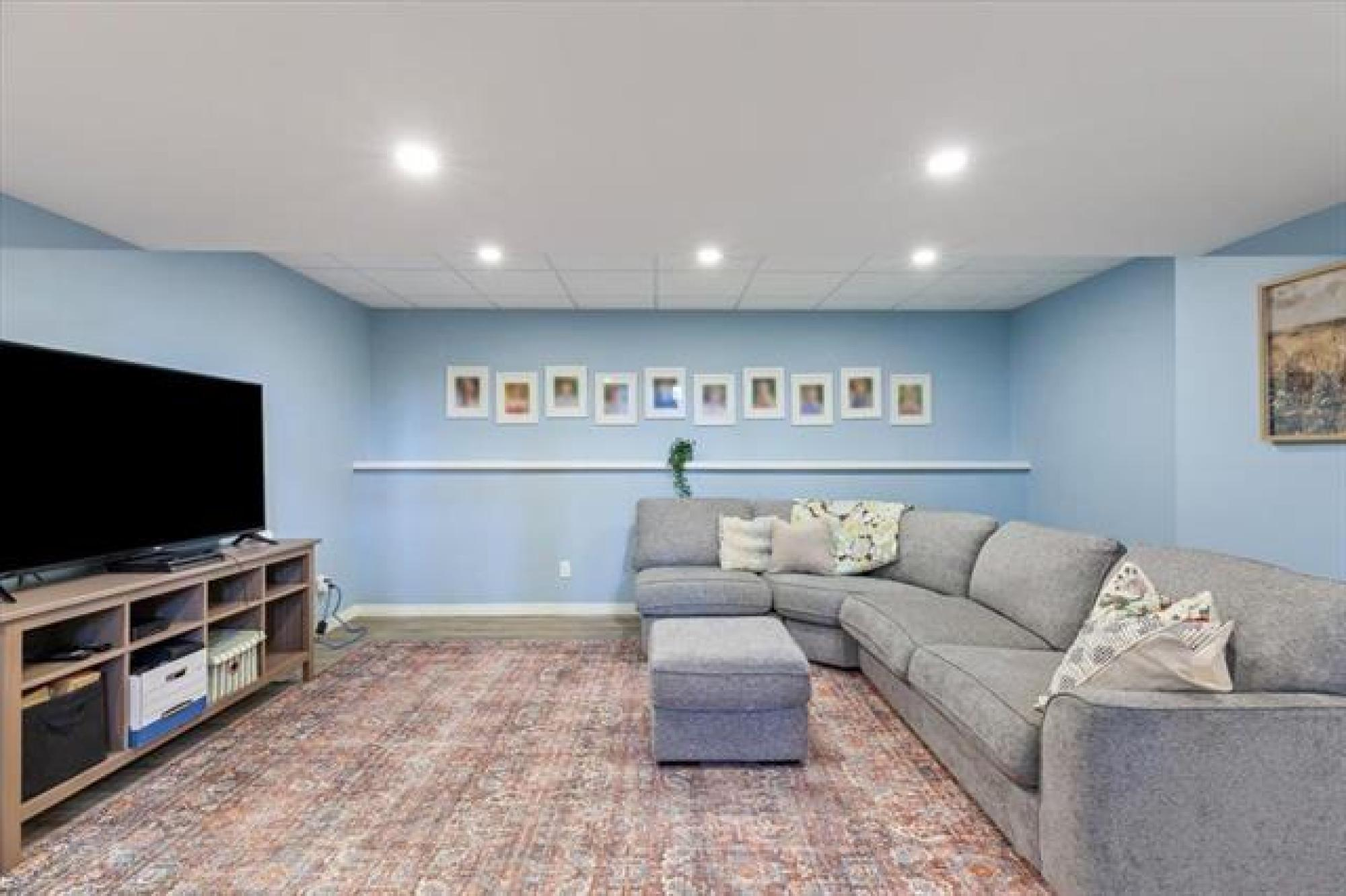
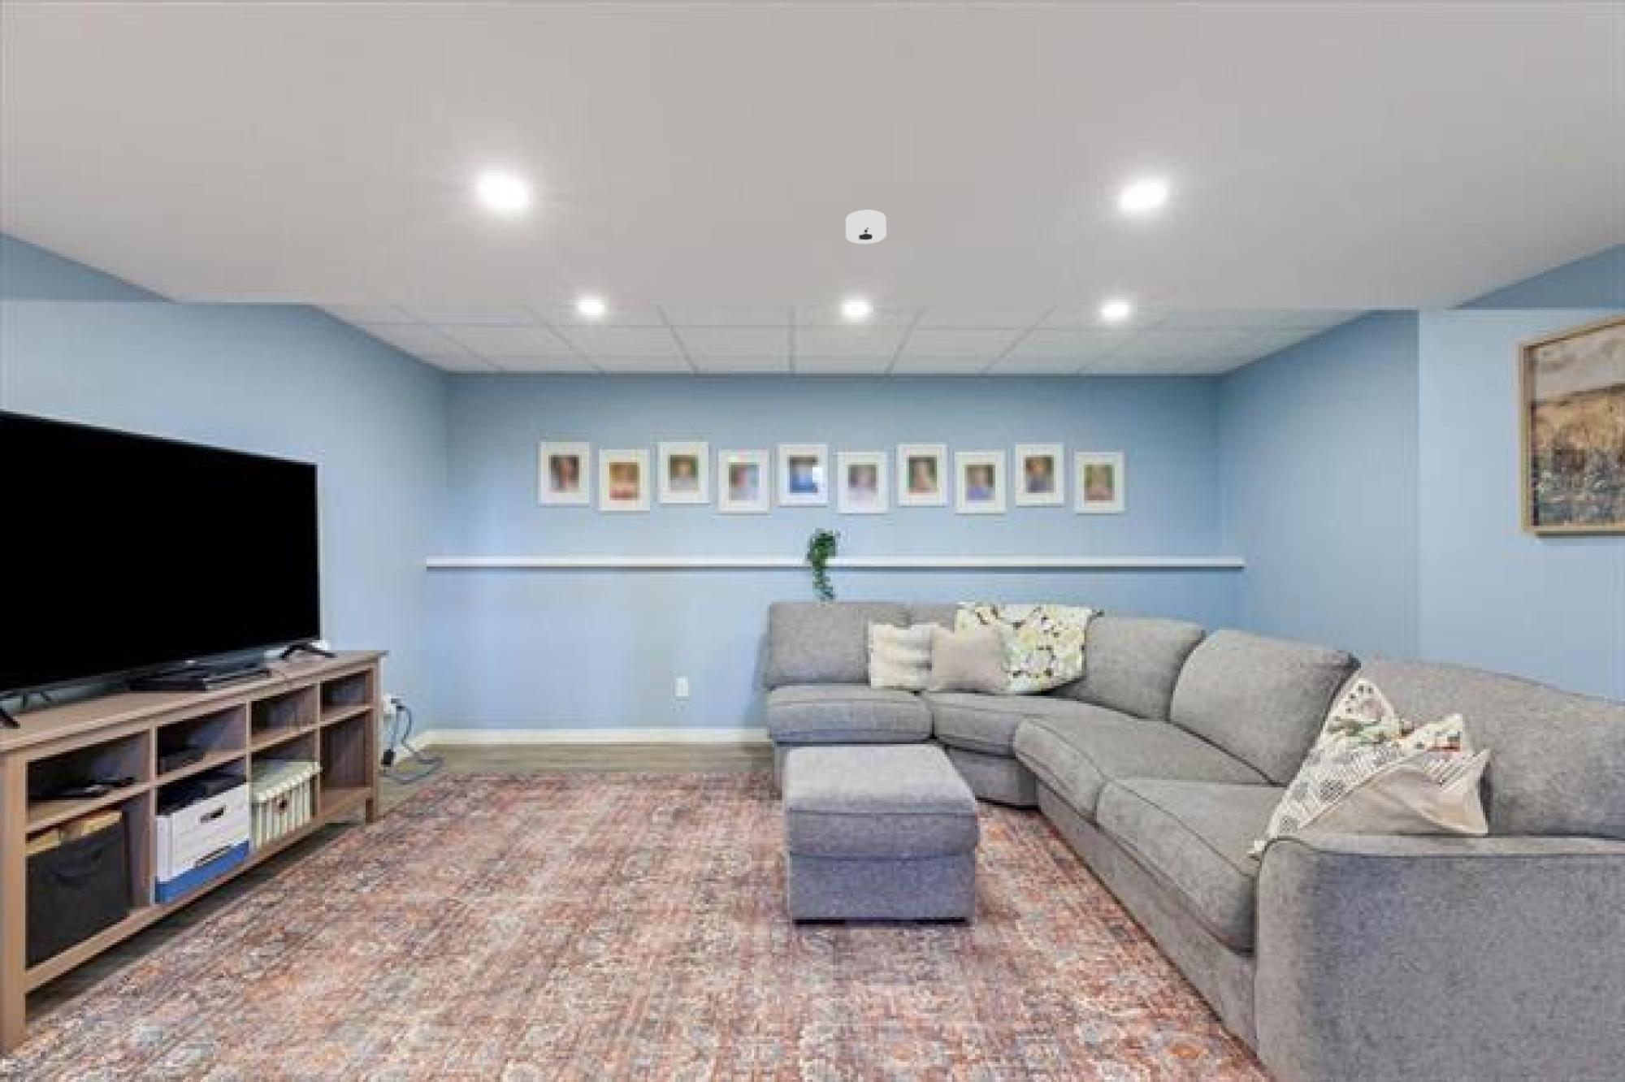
+ smoke detector [845,210,886,244]
